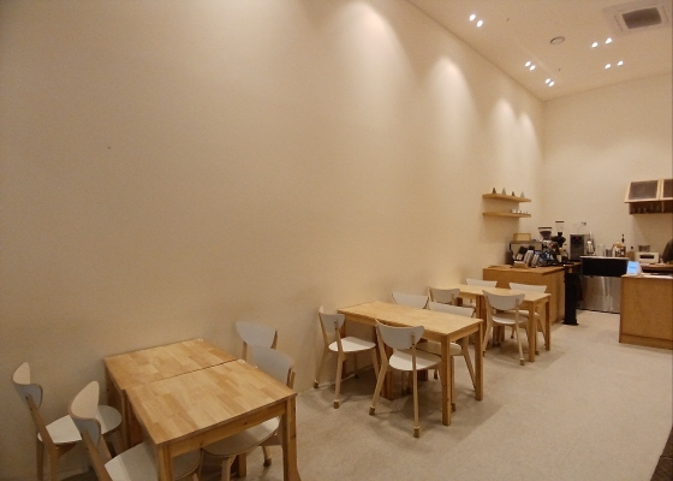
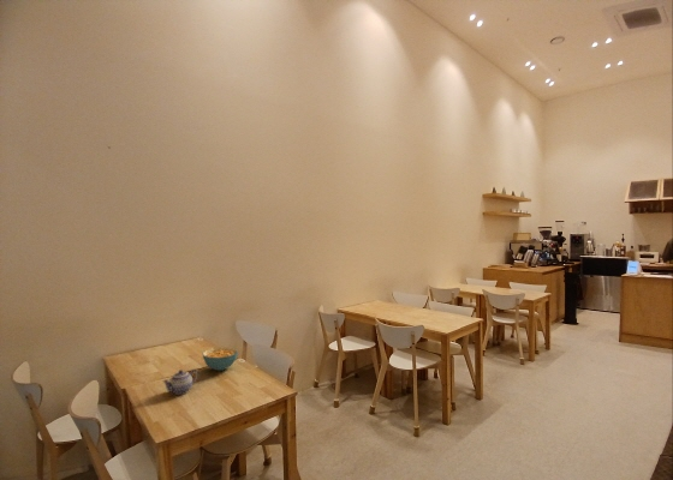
+ teapot [162,368,198,396]
+ cereal bowl [202,346,239,372]
